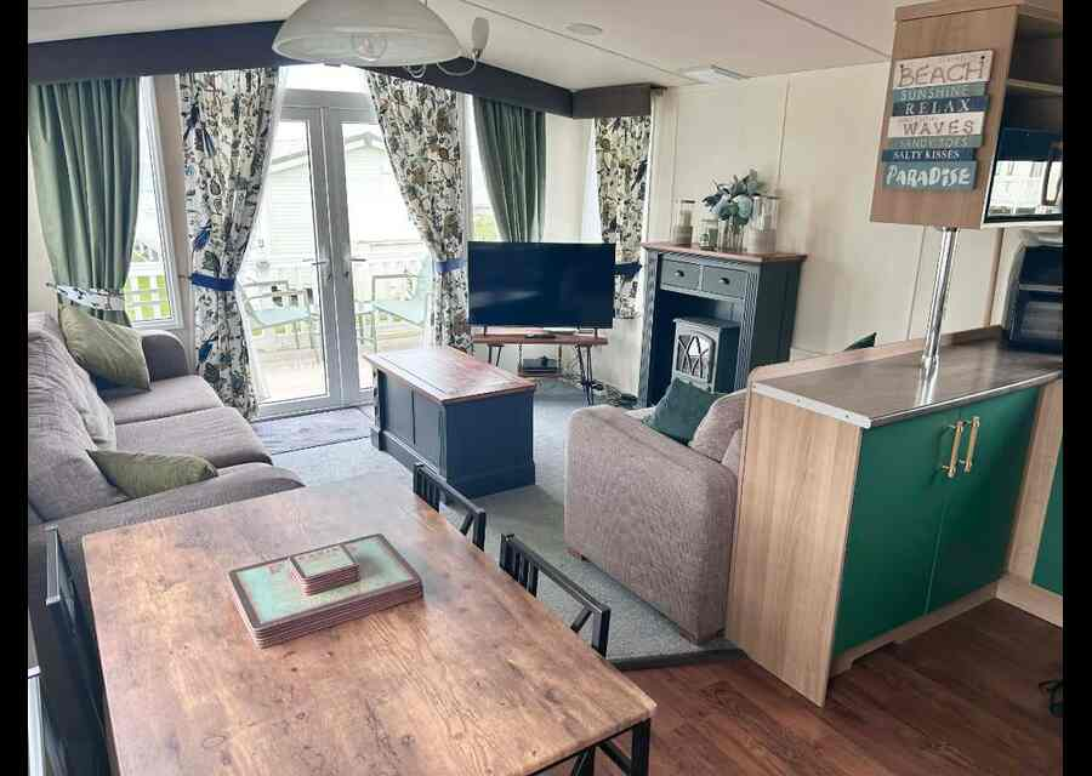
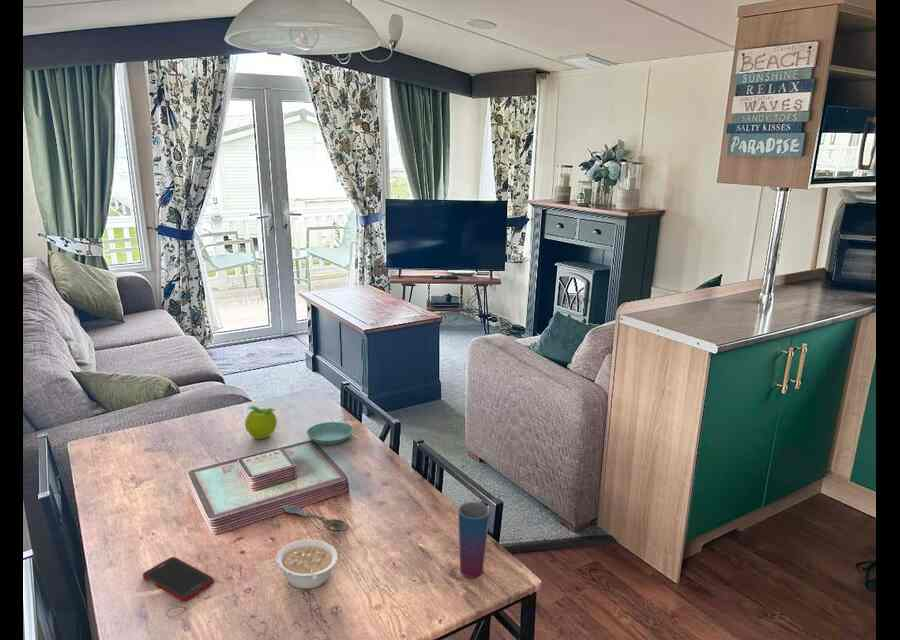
+ saucer [306,421,355,446]
+ cell phone [142,556,215,602]
+ cup [457,501,491,578]
+ legume [275,539,339,590]
+ spoon [282,505,350,532]
+ fruit [244,405,278,440]
